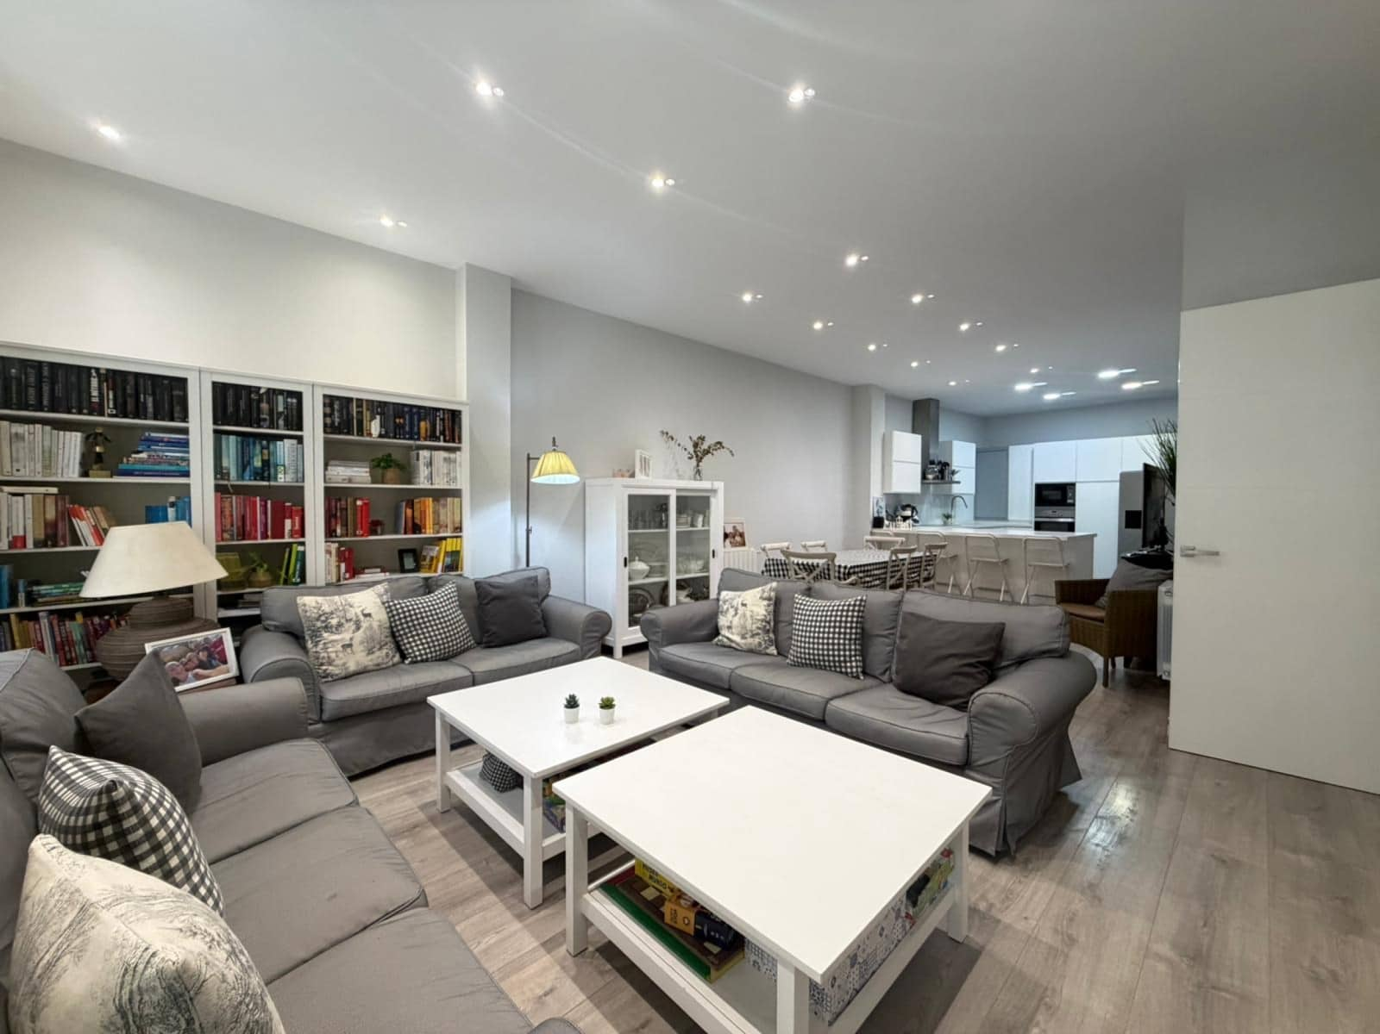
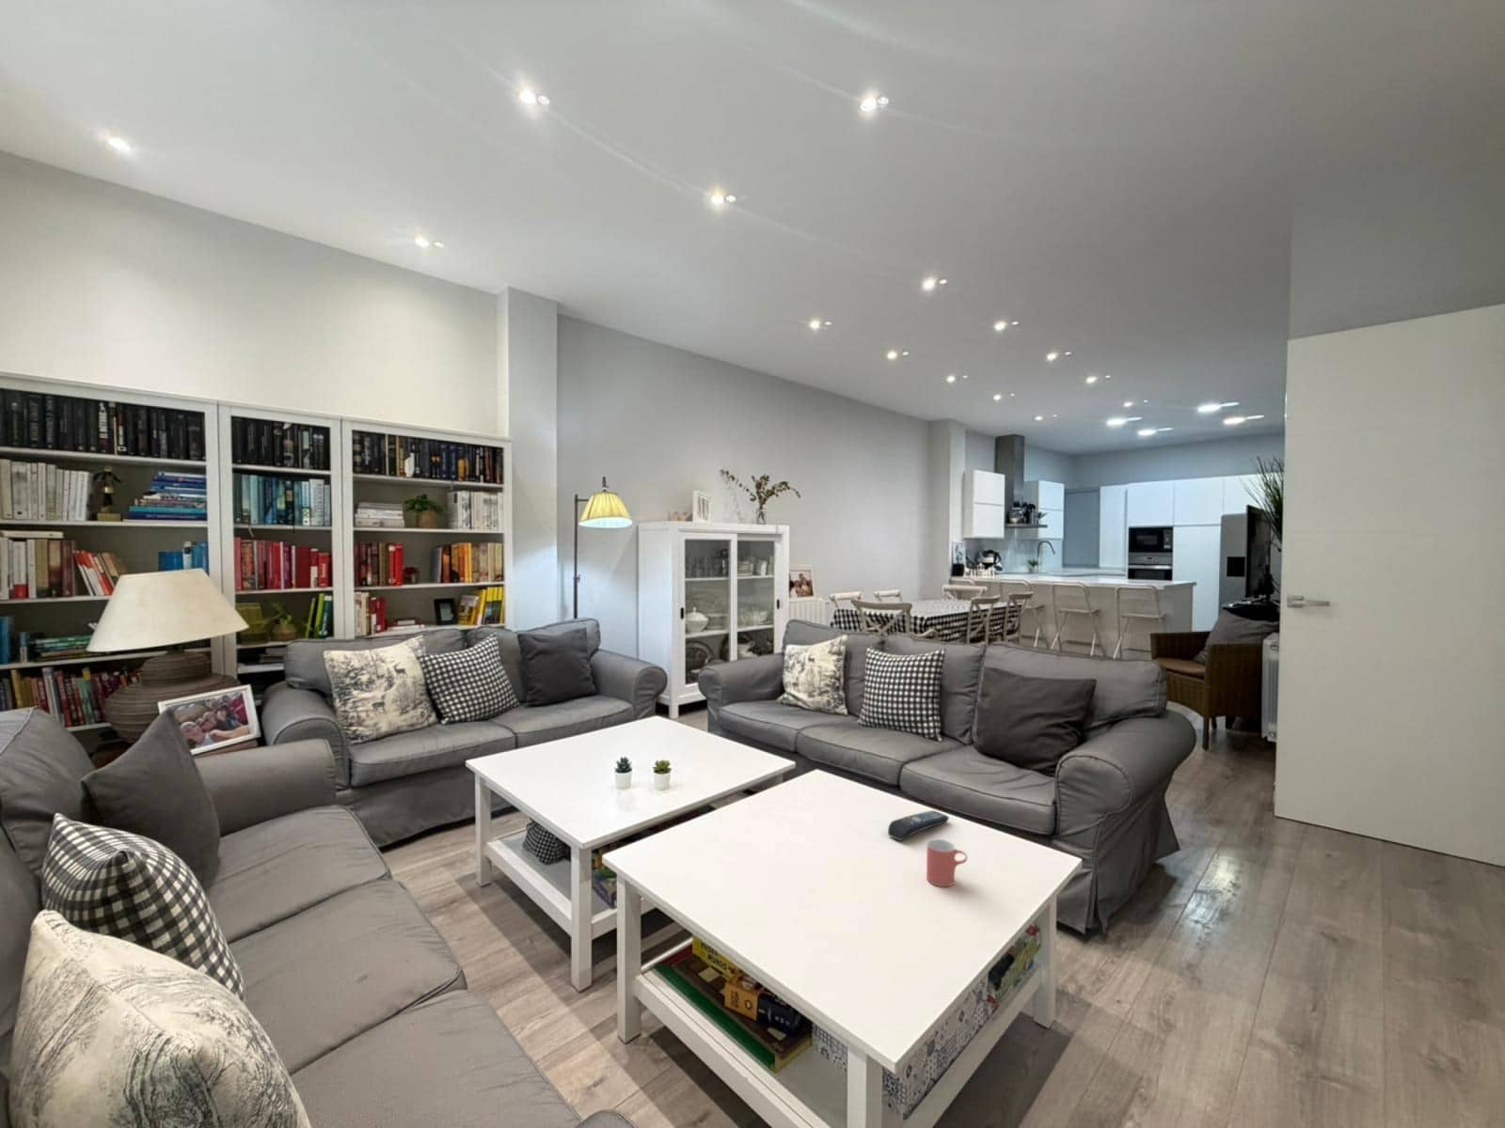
+ remote control [888,809,950,842]
+ cup [926,839,968,887]
